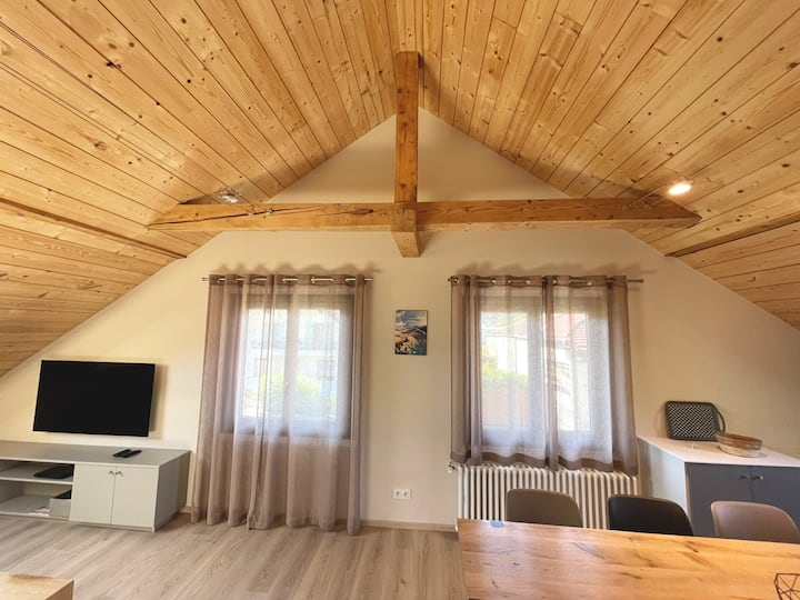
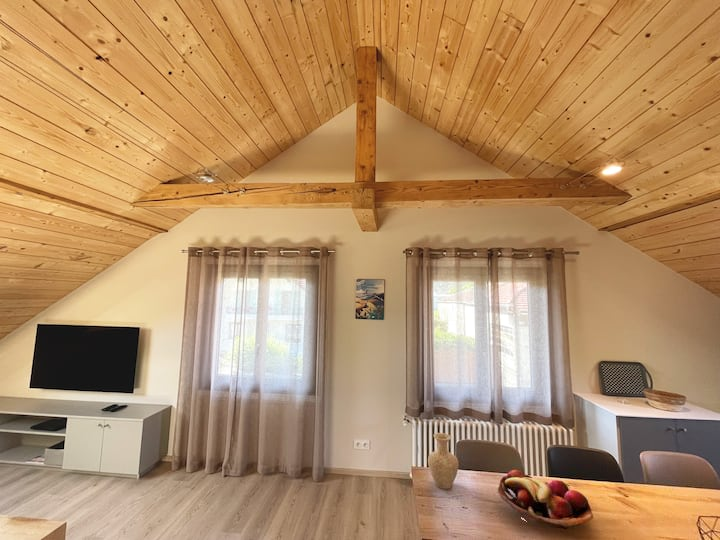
+ fruit basket [497,469,594,530]
+ vase [427,432,459,490]
